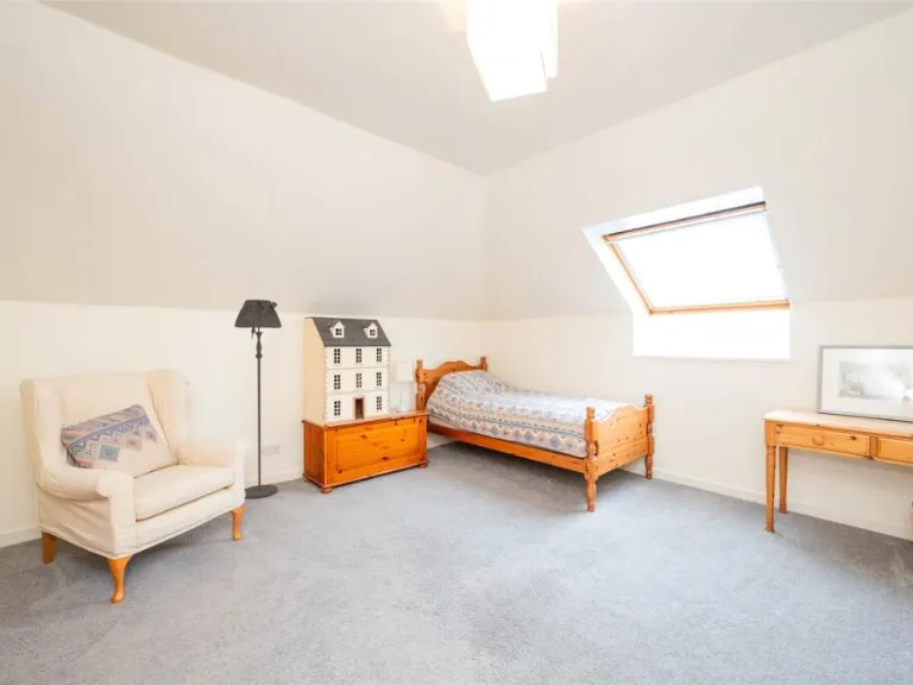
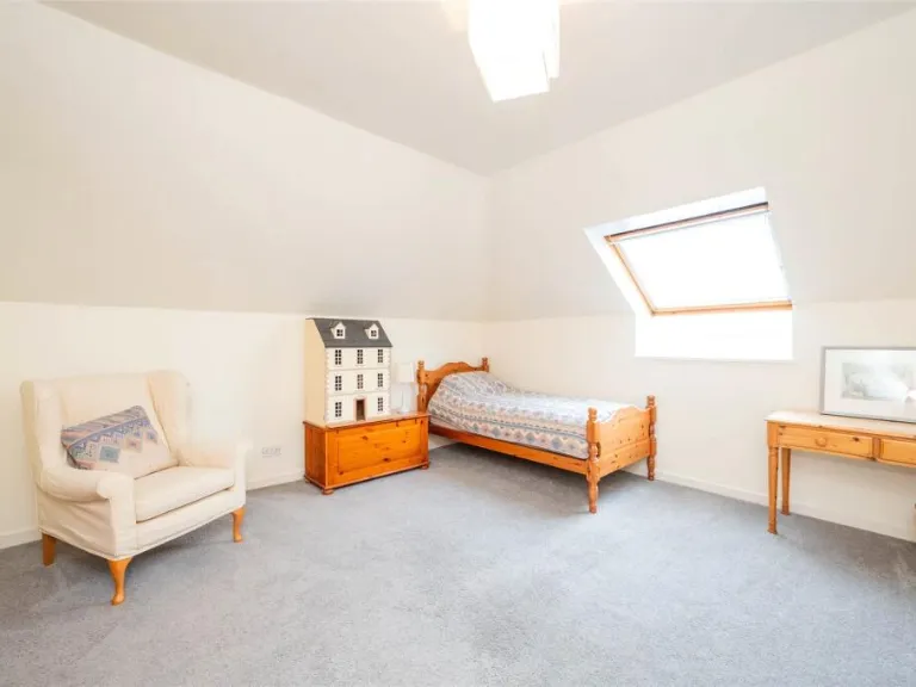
- floor lamp [233,298,283,499]
